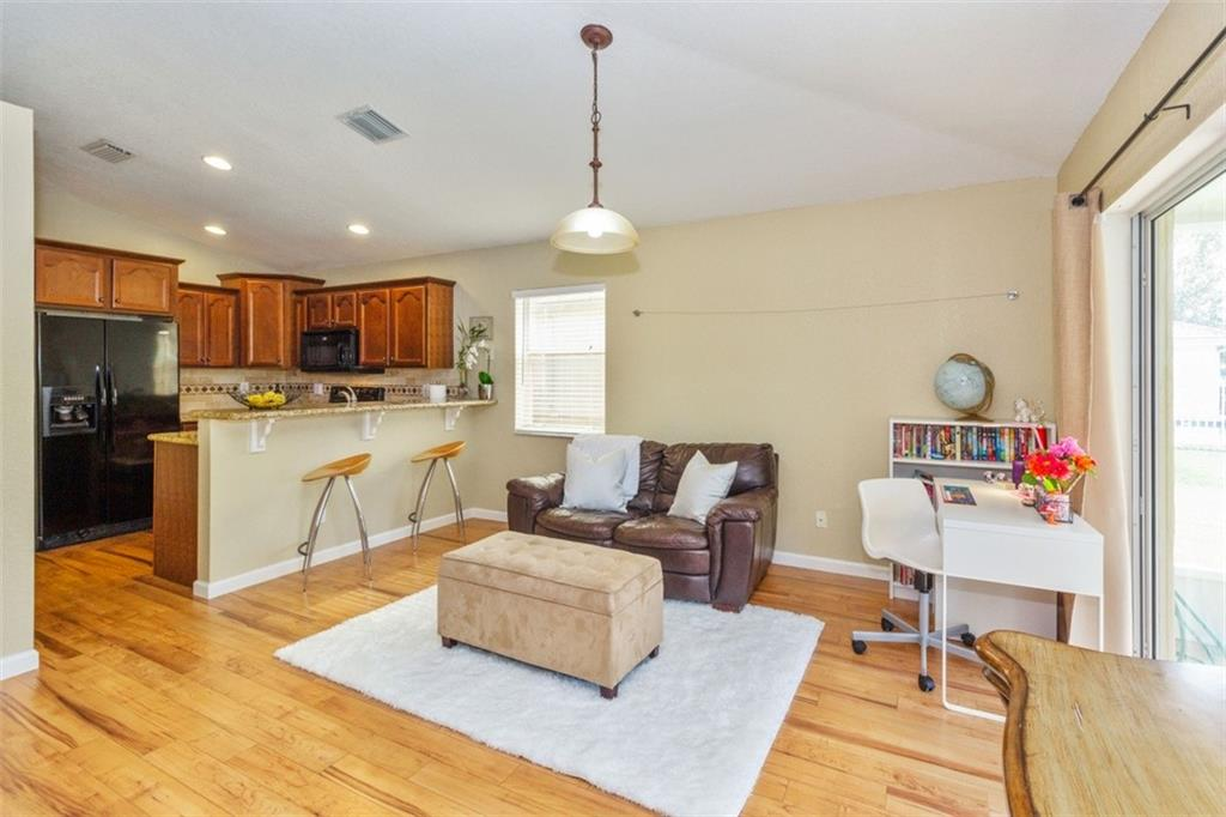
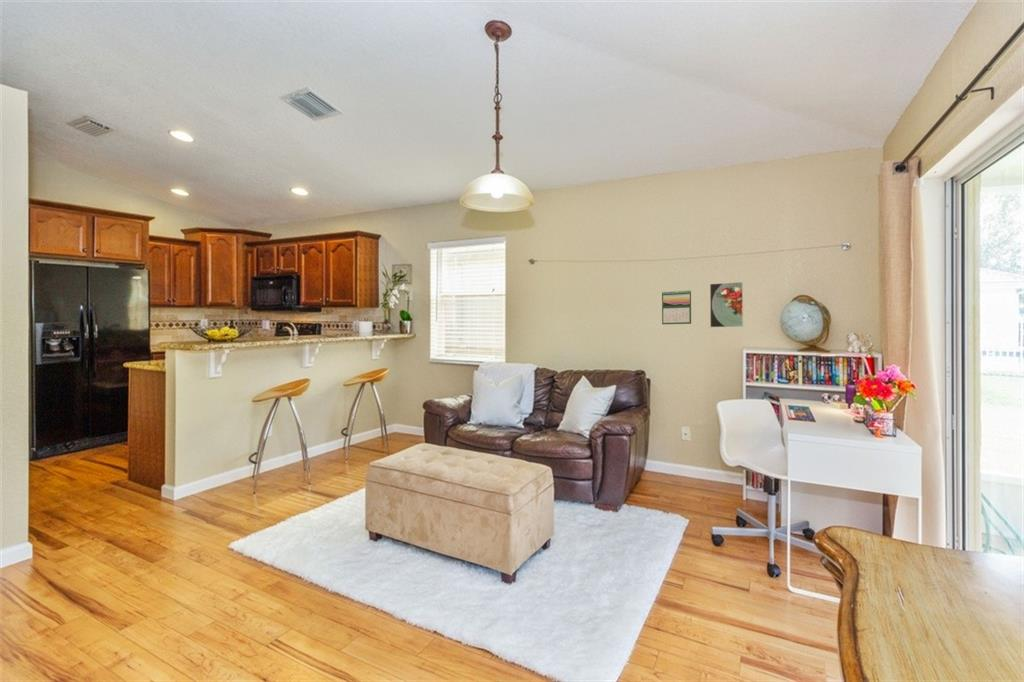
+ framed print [709,281,744,329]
+ calendar [661,289,692,325]
